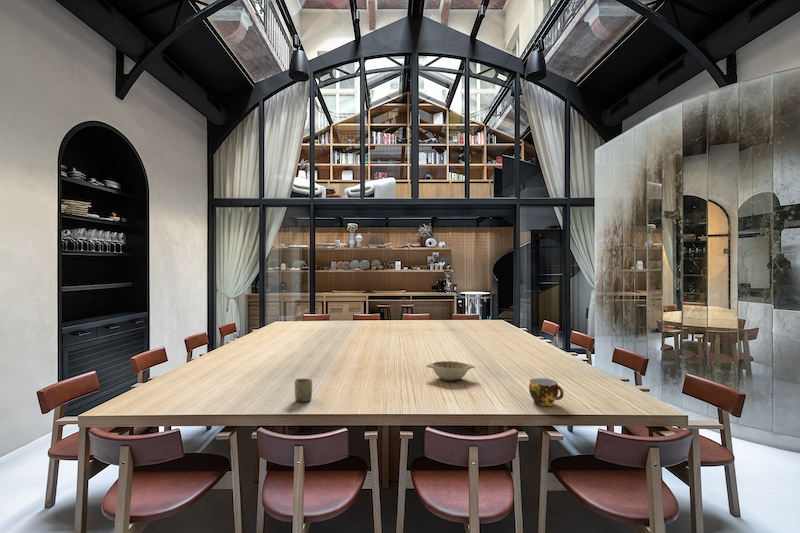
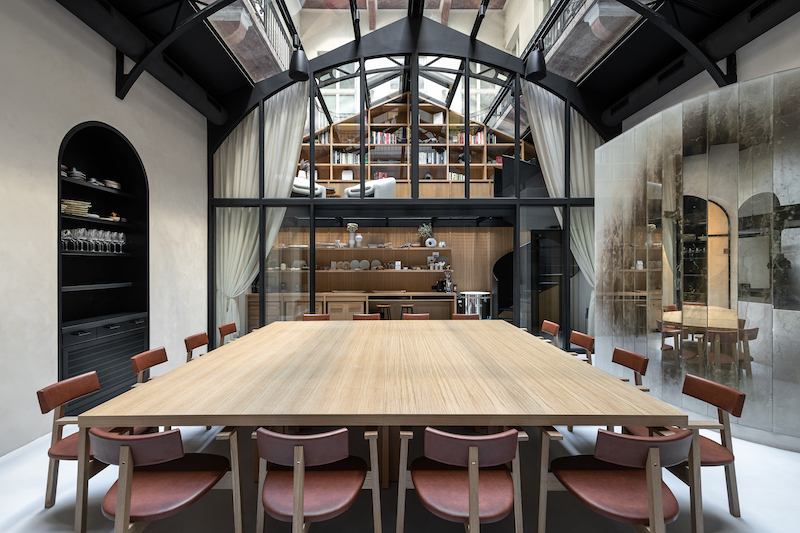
- cup [294,378,313,402]
- cup [528,377,565,407]
- decorative bowl [425,360,476,382]
